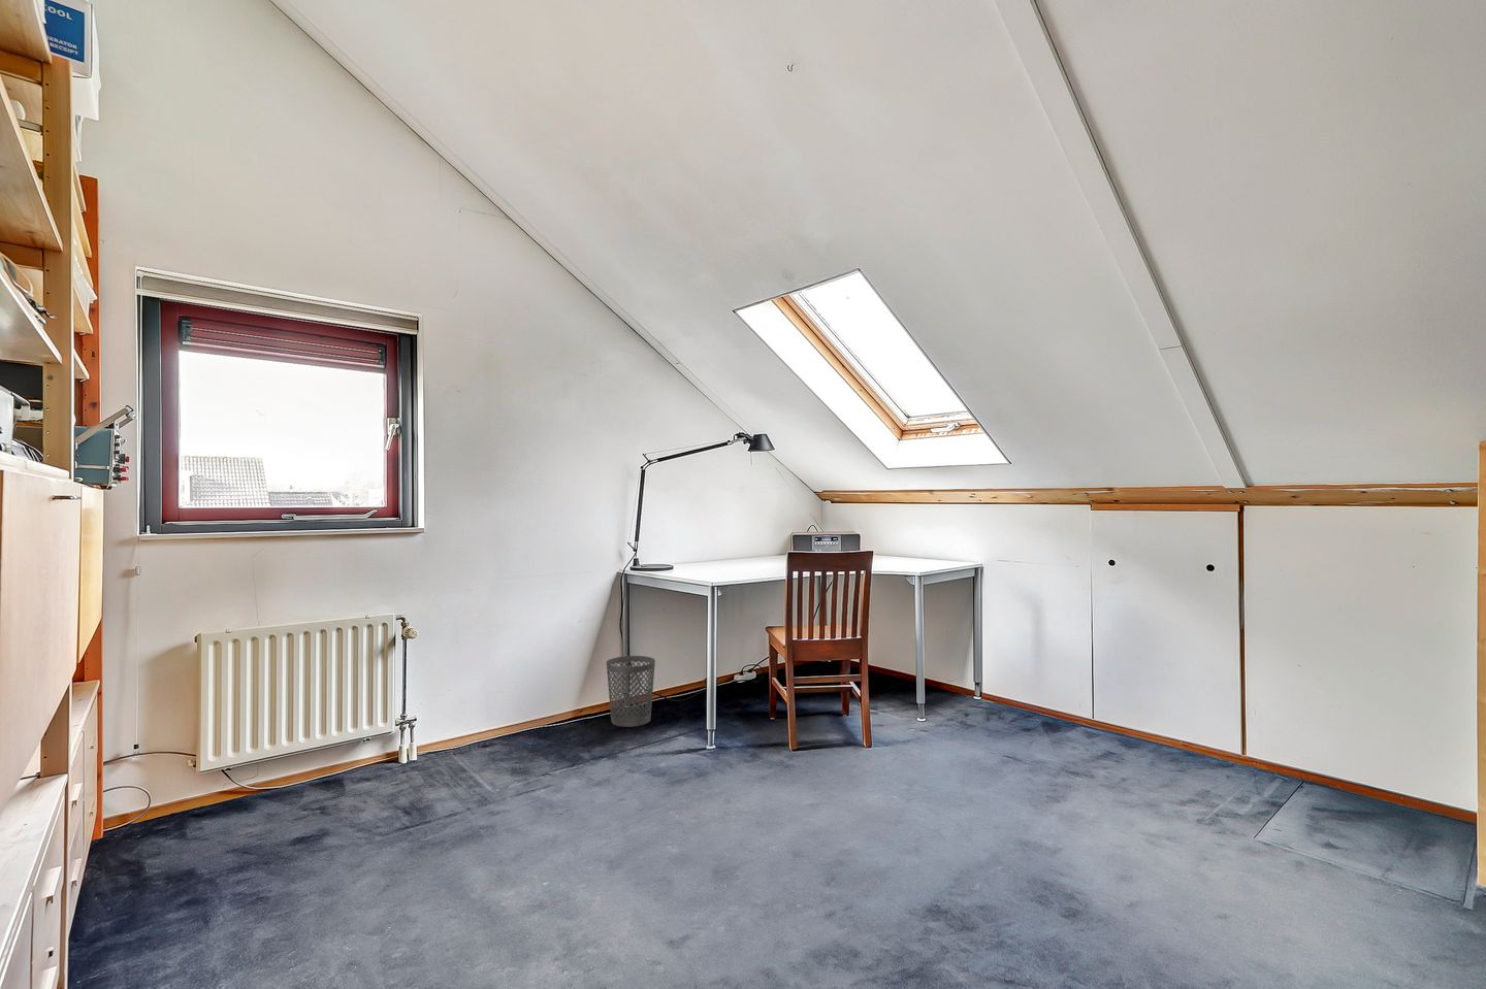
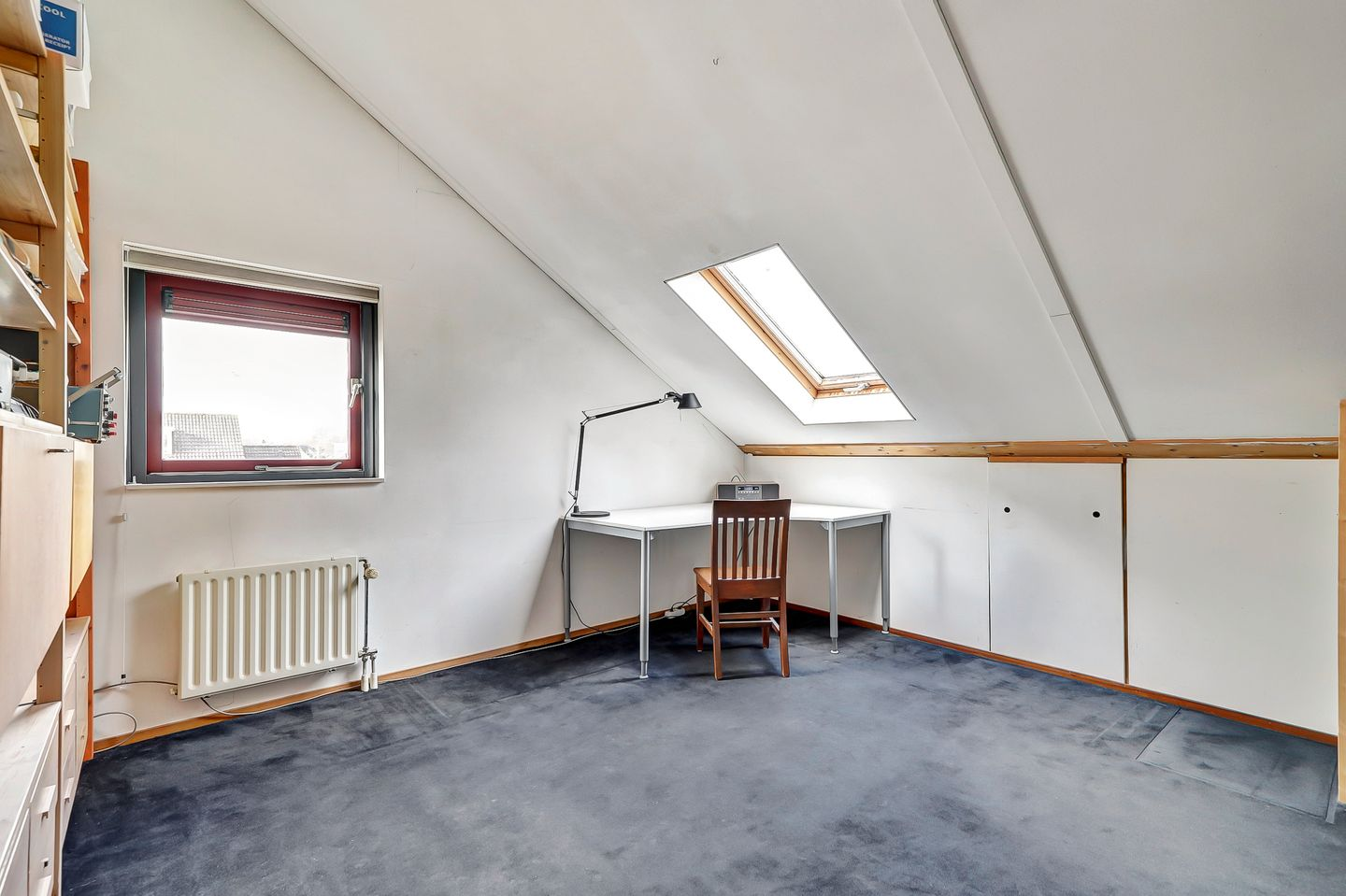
- wastebasket [606,655,656,729]
